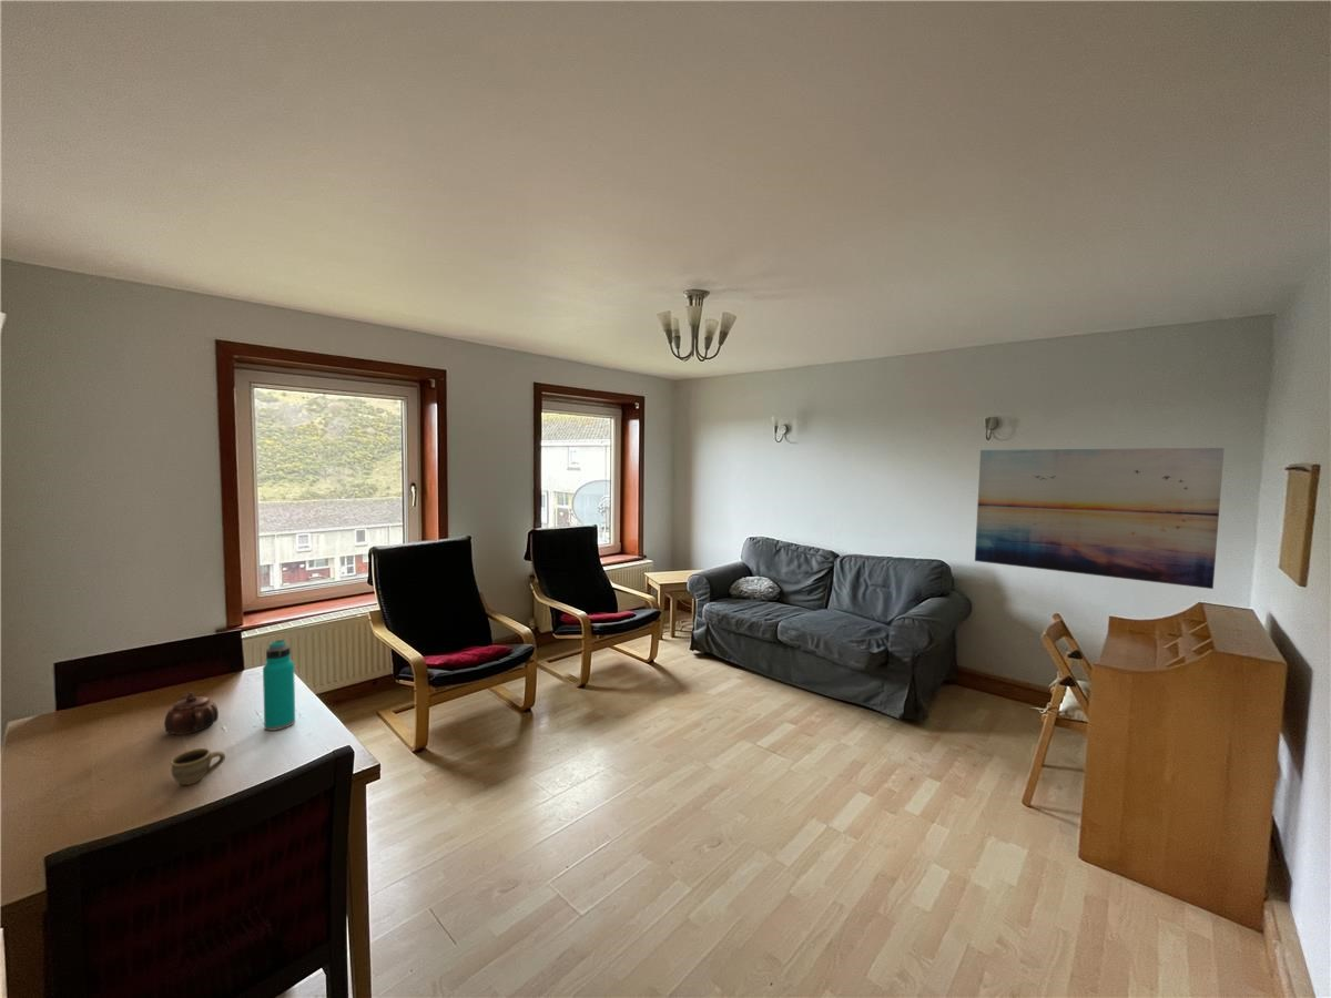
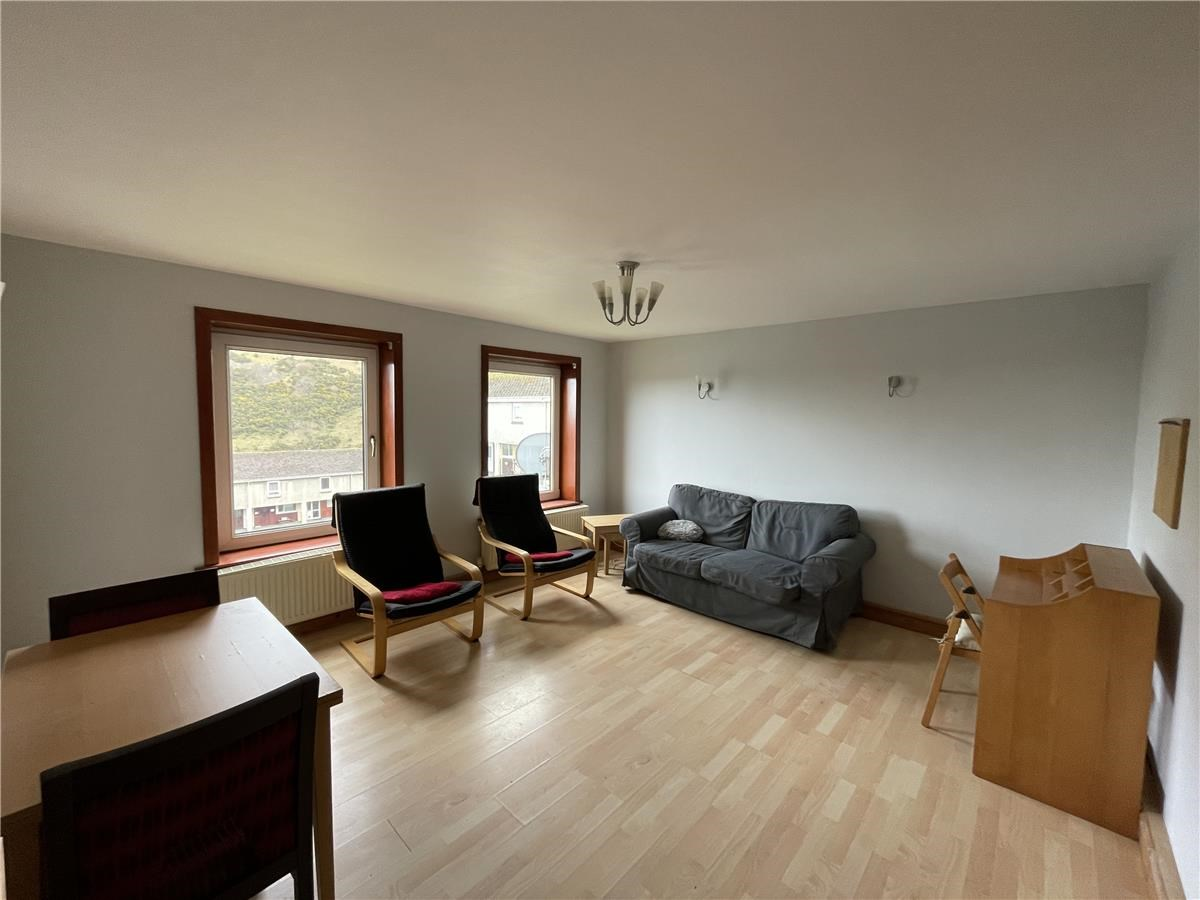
- water bottle [262,639,296,732]
- wall art [974,447,1226,590]
- teapot [163,691,220,736]
- cup [170,747,226,786]
